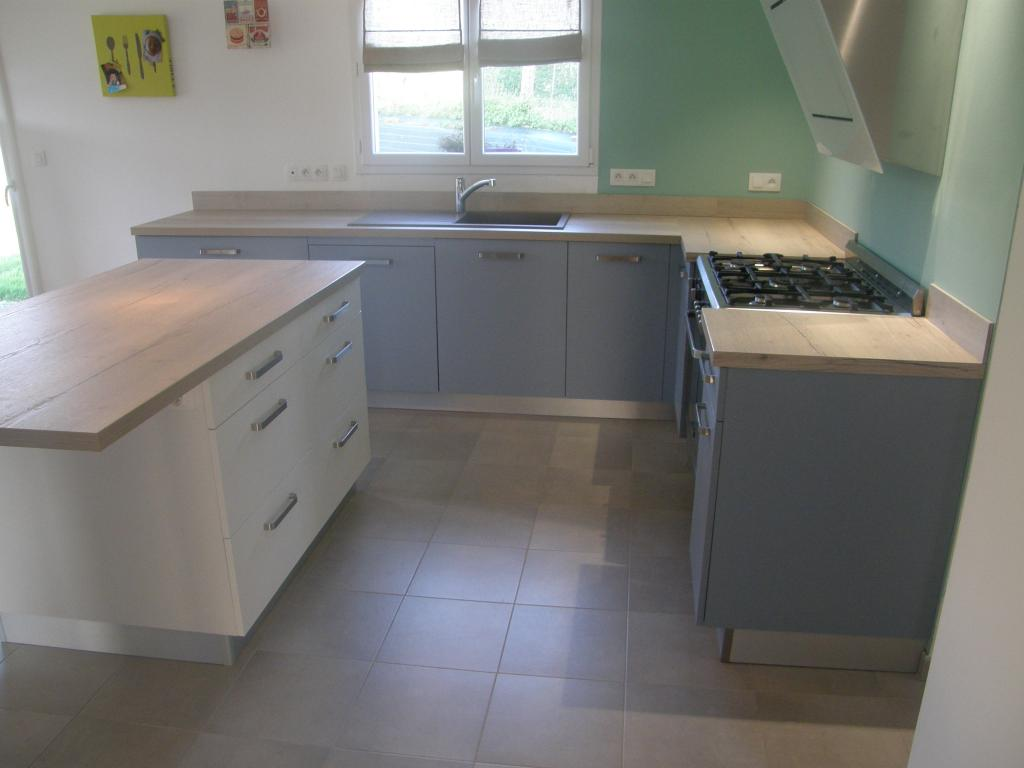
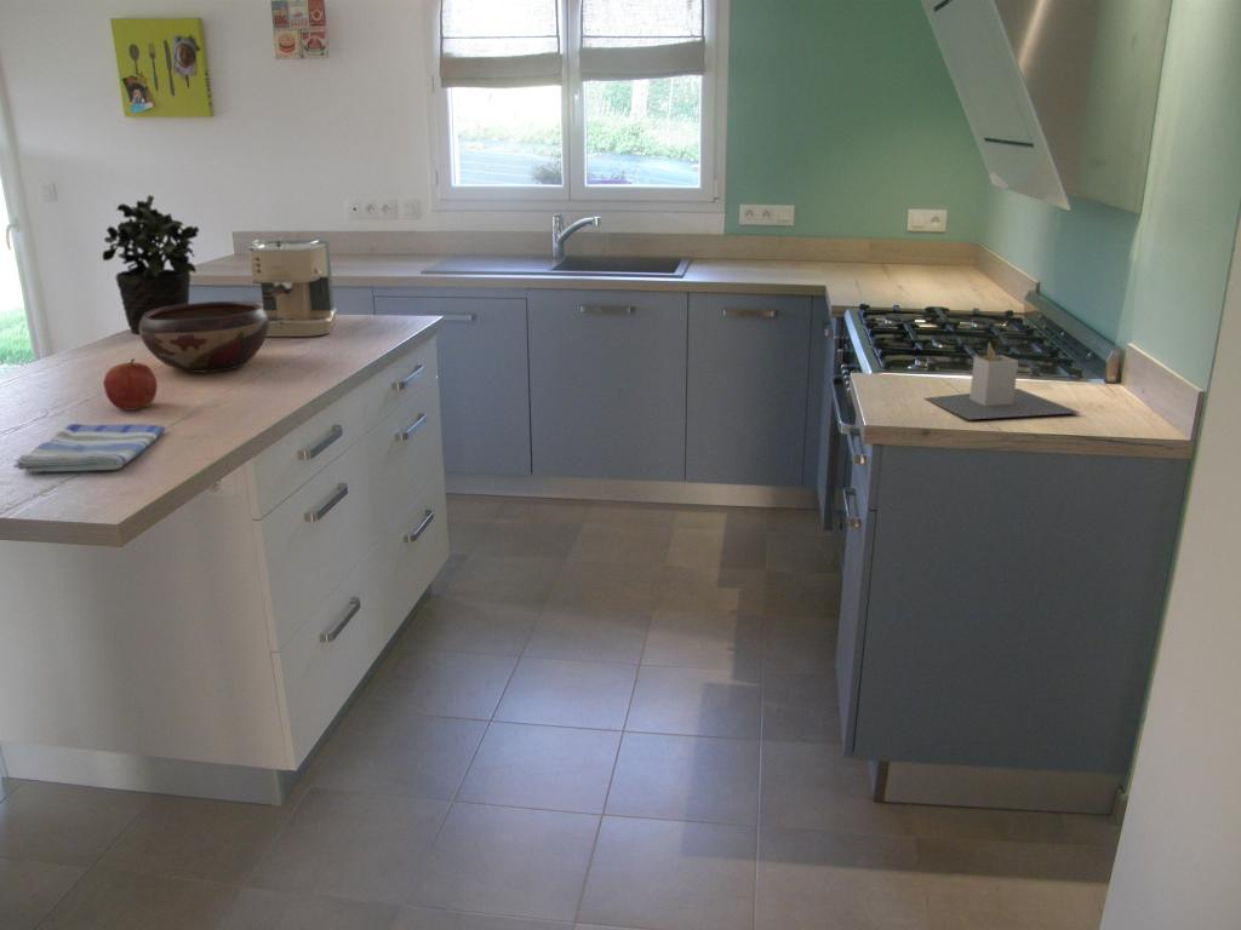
+ decorative bowl [138,300,269,374]
+ utensil holder [923,341,1081,420]
+ dish towel [12,423,166,473]
+ apple [103,357,159,412]
+ potted plant [102,195,200,334]
+ coffee maker [247,239,337,338]
